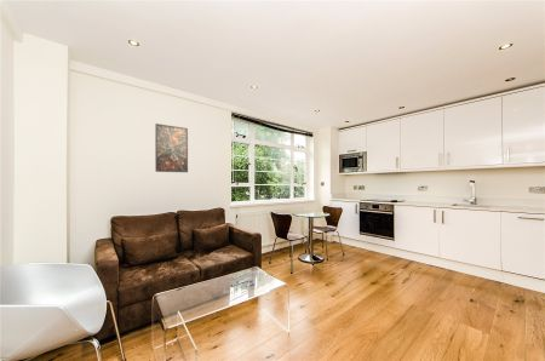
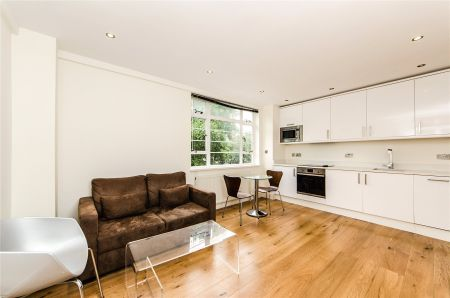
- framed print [154,122,189,173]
